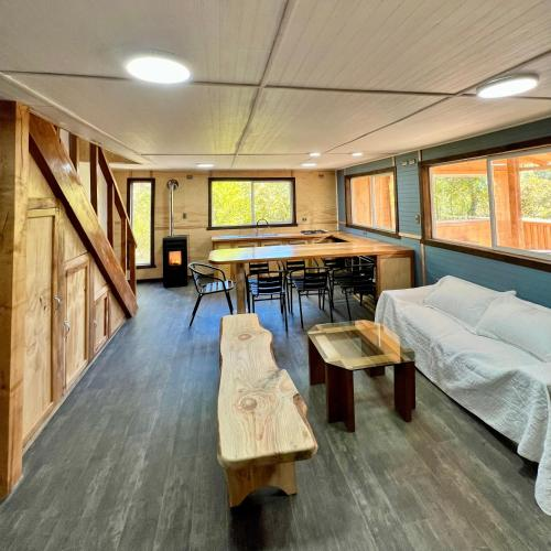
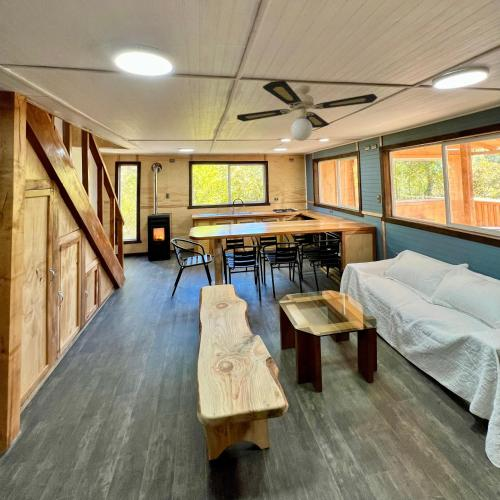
+ ceiling fan [236,80,379,142]
